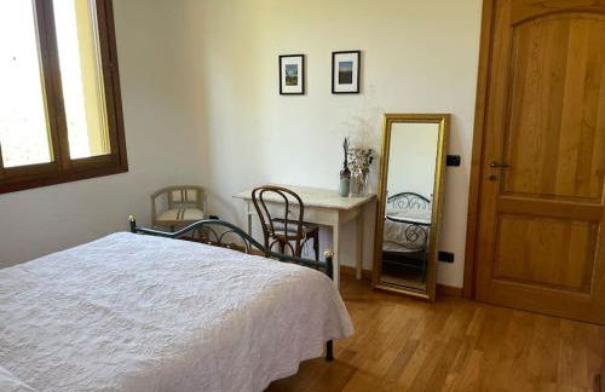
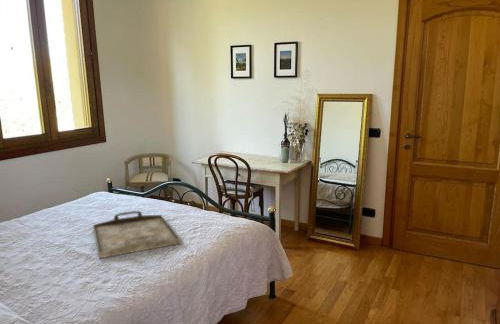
+ serving tray [92,210,182,259]
